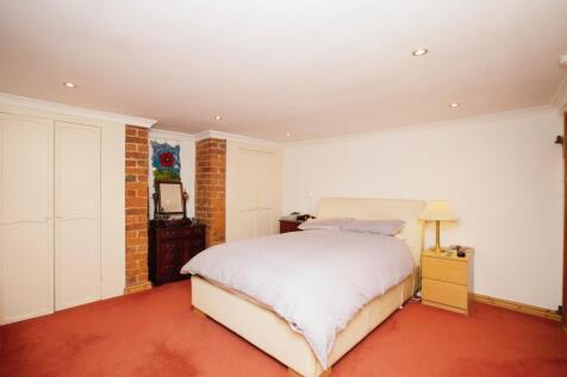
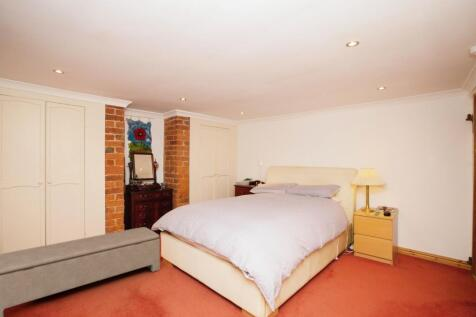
+ bench [0,226,161,317]
